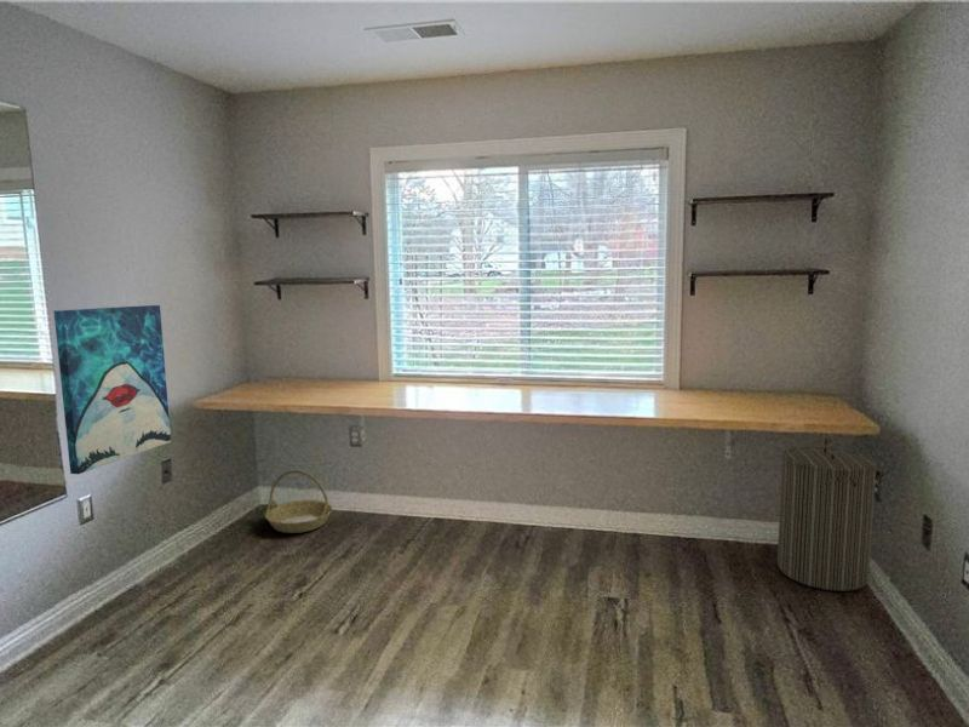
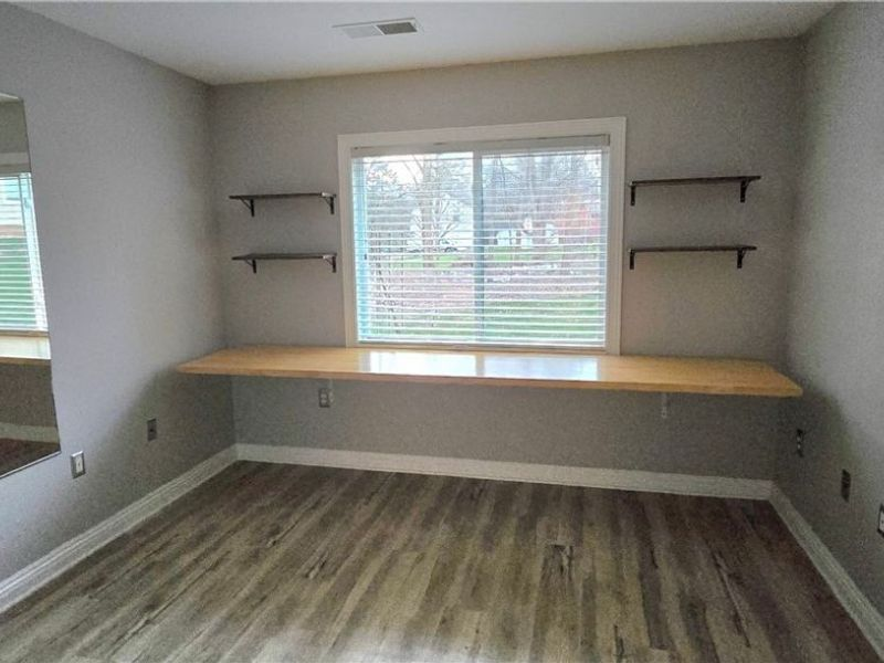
- wall art [52,304,172,475]
- basket [264,469,333,534]
- laundry hamper [776,436,878,593]
